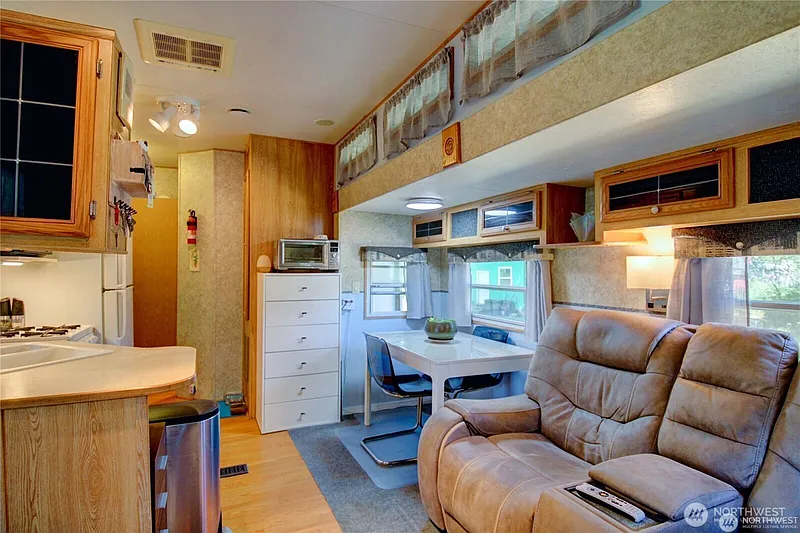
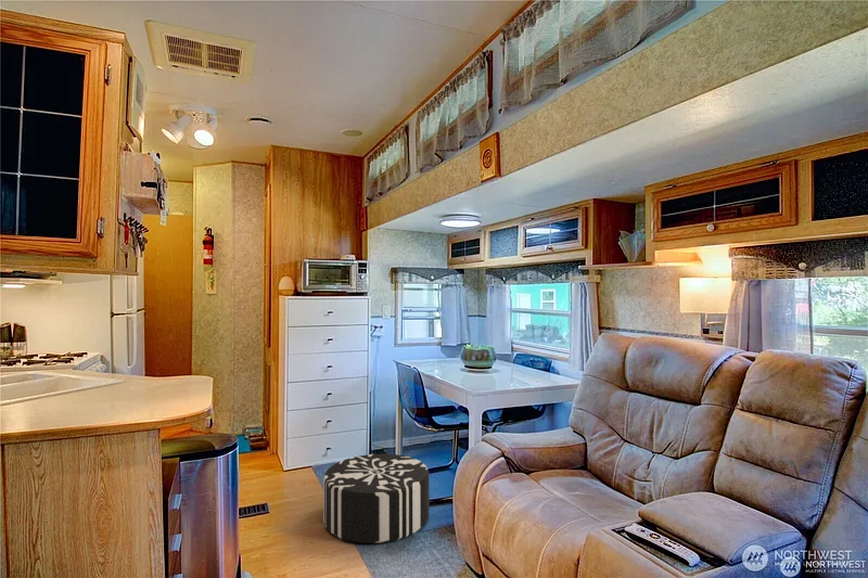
+ pouf [322,453,431,544]
